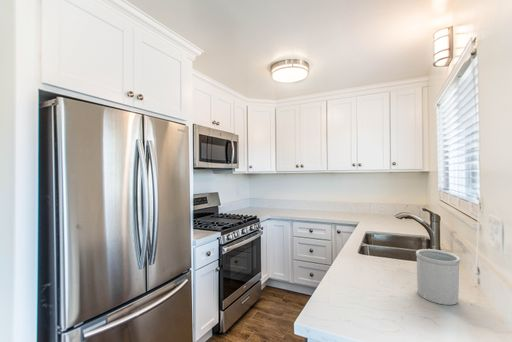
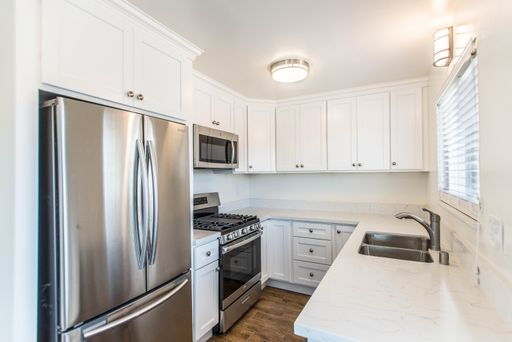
- utensil holder [415,248,461,306]
